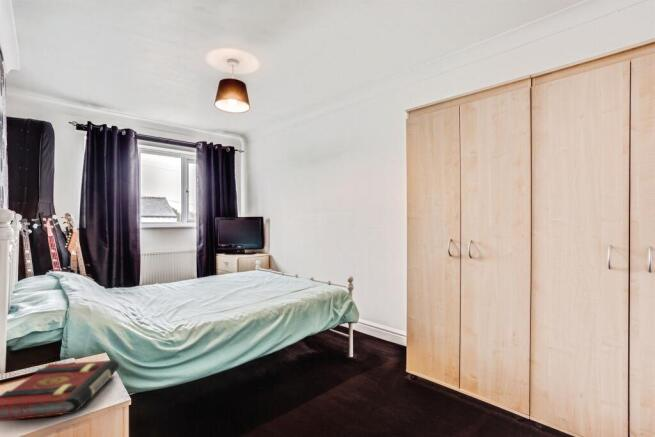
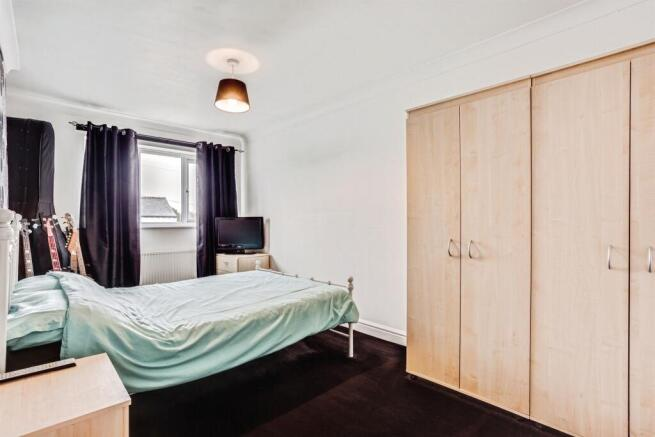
- book [0,358,120,422]
